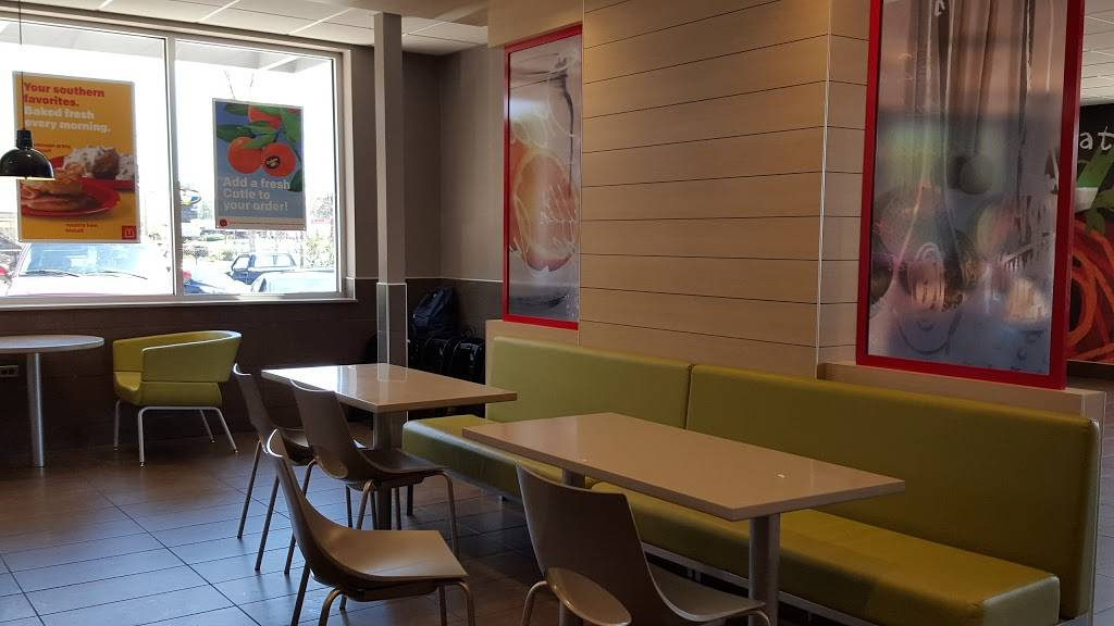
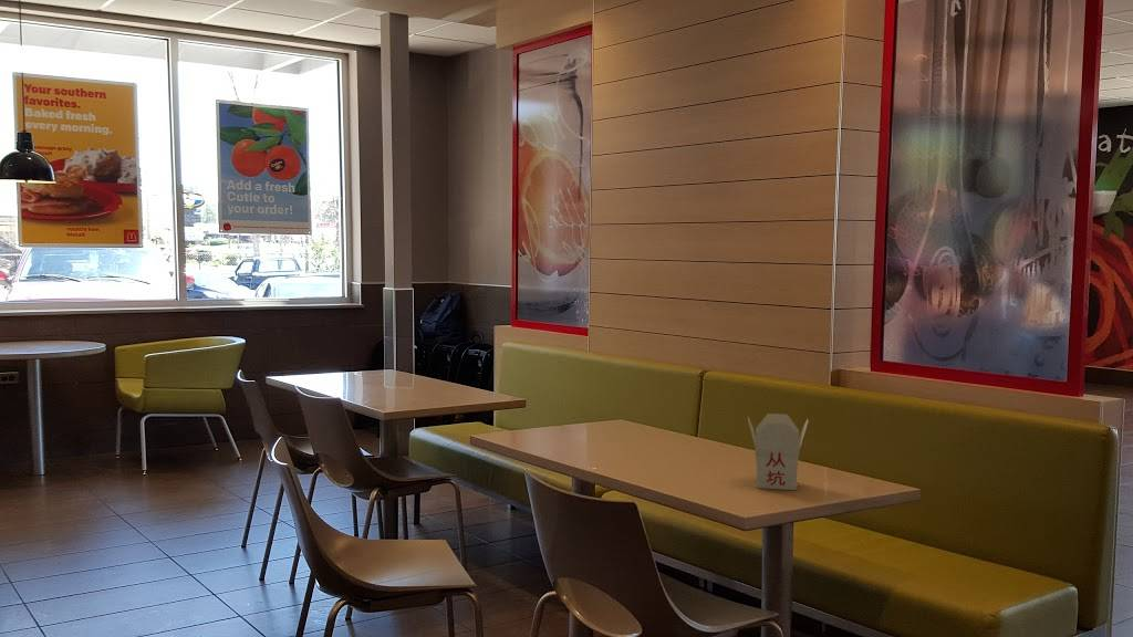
+ takeout container [747,413,809,491]
